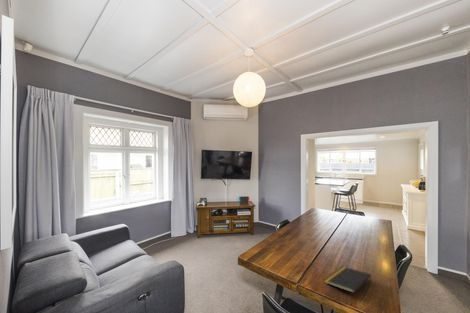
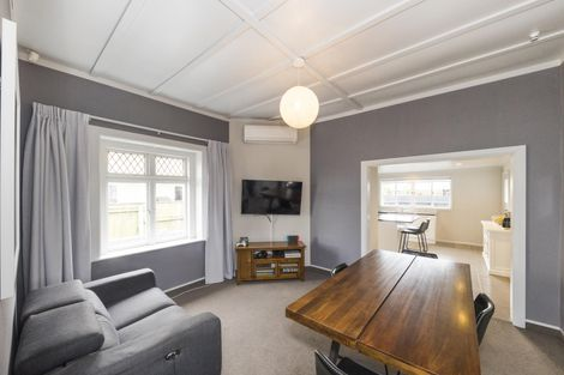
- notepad [323,266,372,294]
